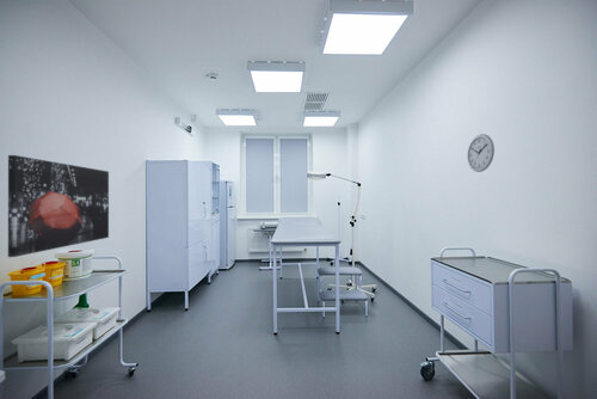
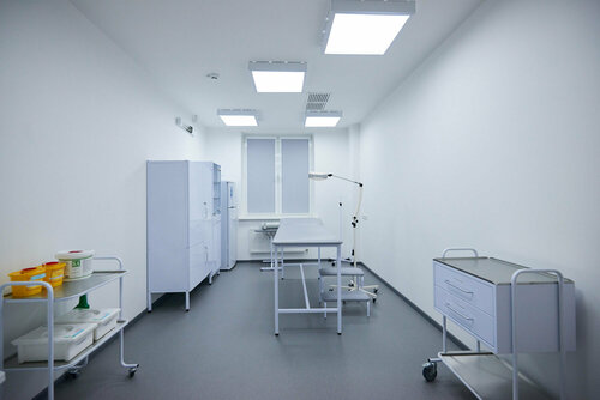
- wall art [7,154,110,258]
- wall clock [466,133,496,173]
